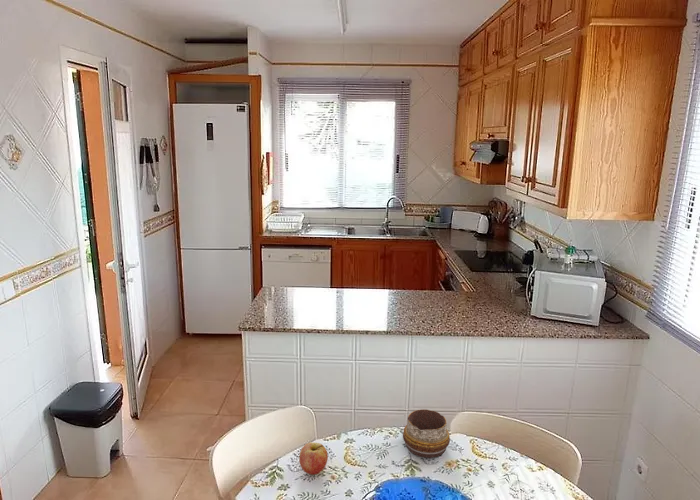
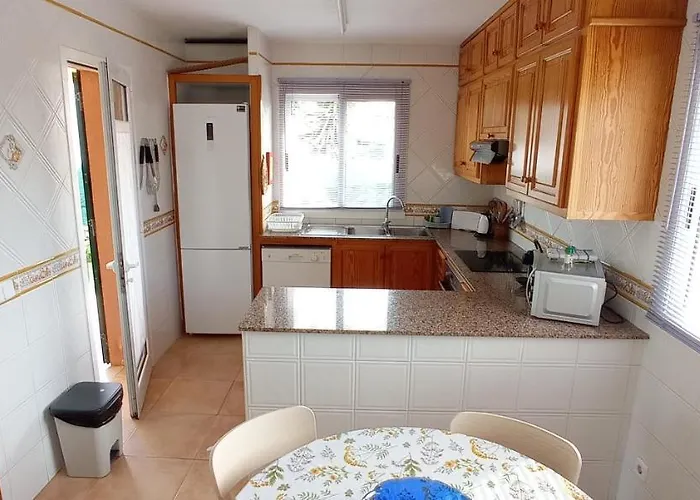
- decorative bowl [402,408,451,459]
- fruit [298,441,329,476]
